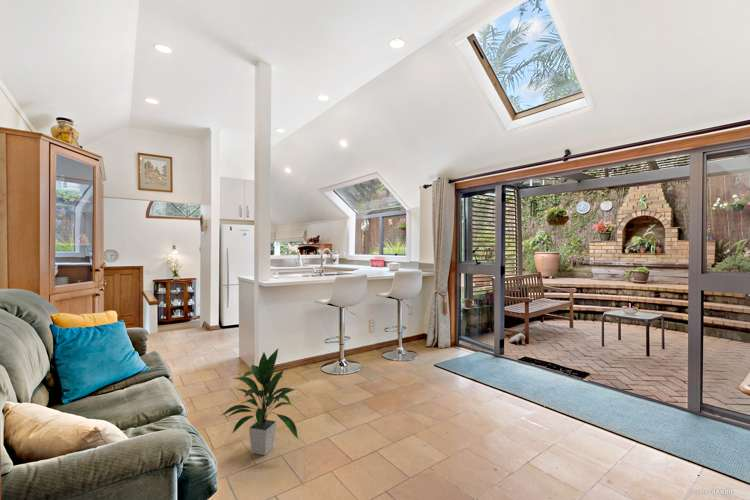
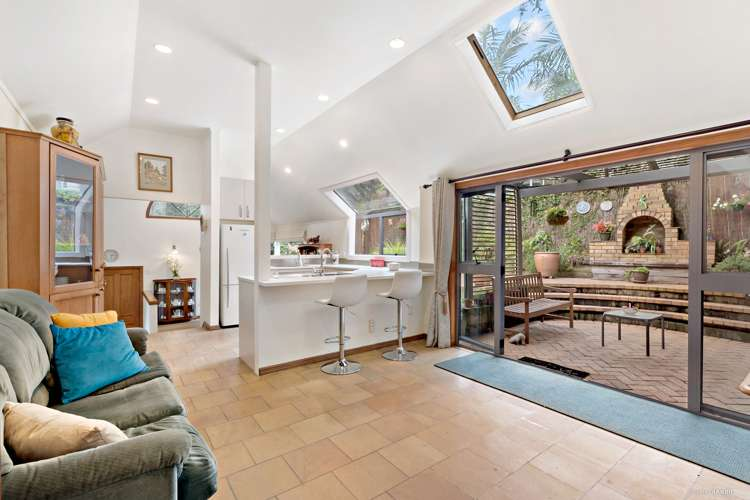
- indoor plant [220,348,299,456]
